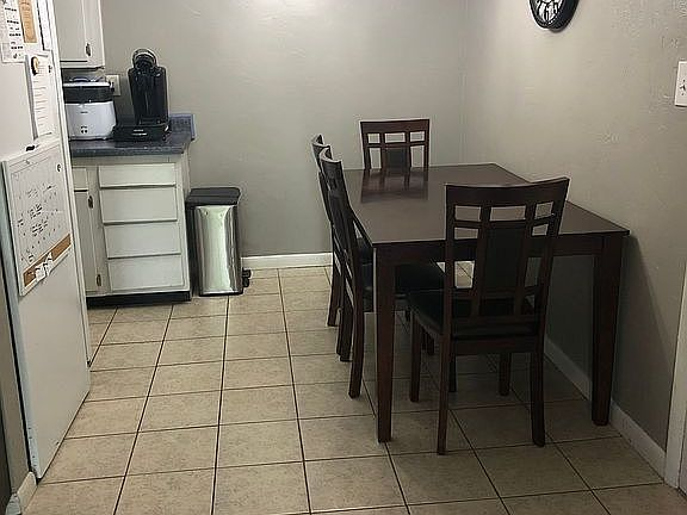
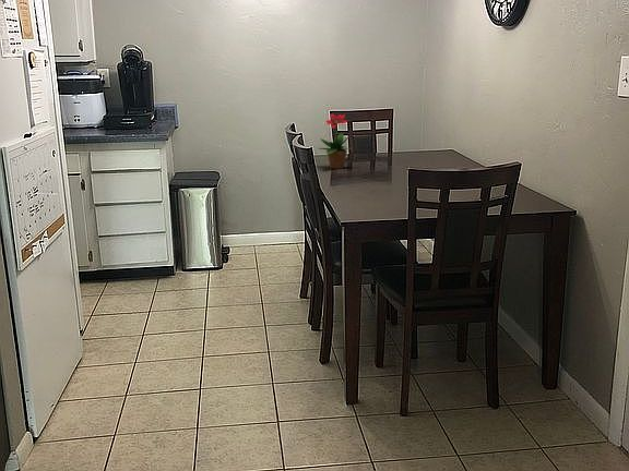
+ potted flower [318,112,352,169]
